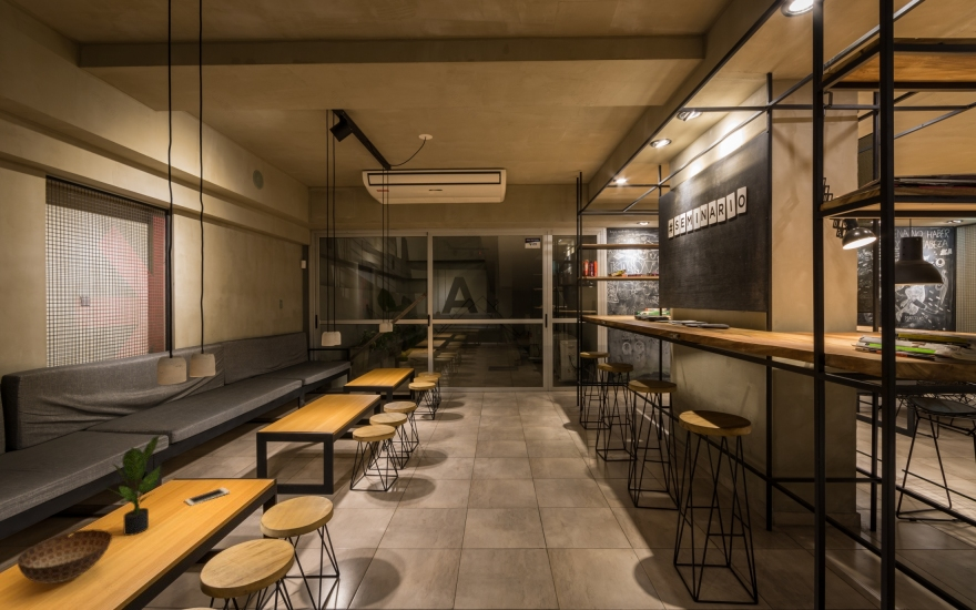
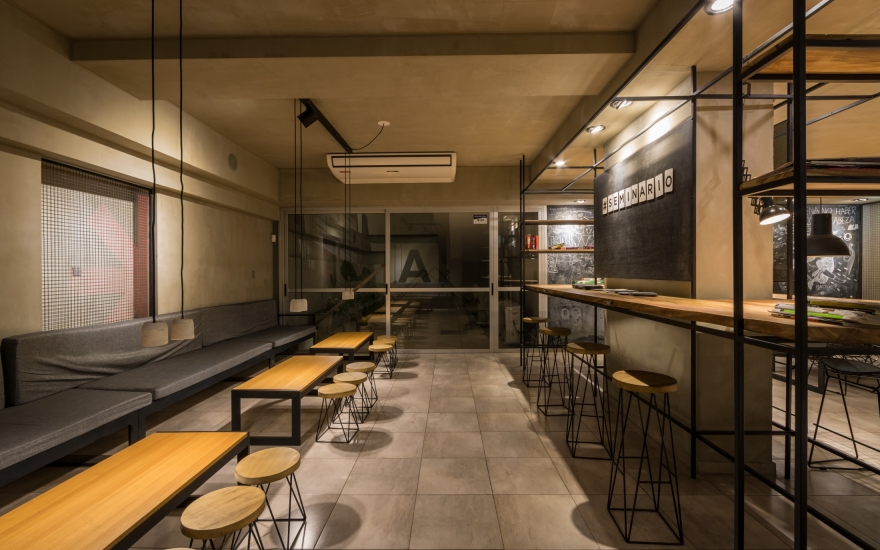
- bowl [17,528,113,584]
- cell phone [184,486,231,507]
- potted plant [102,433,162,537]
